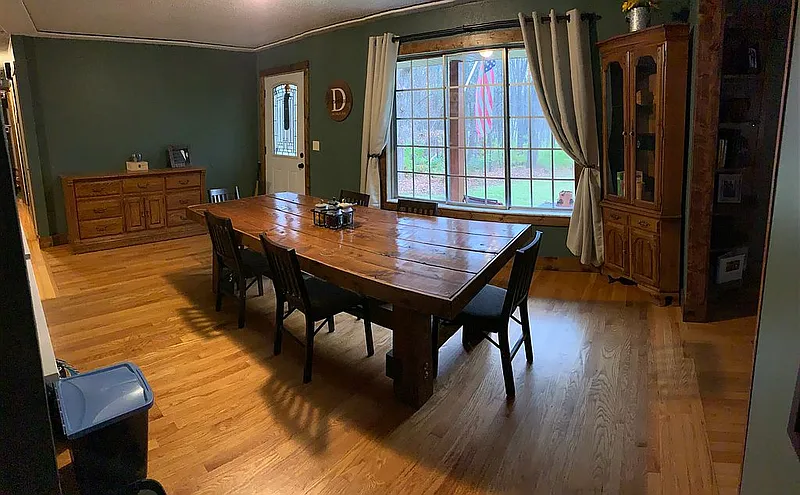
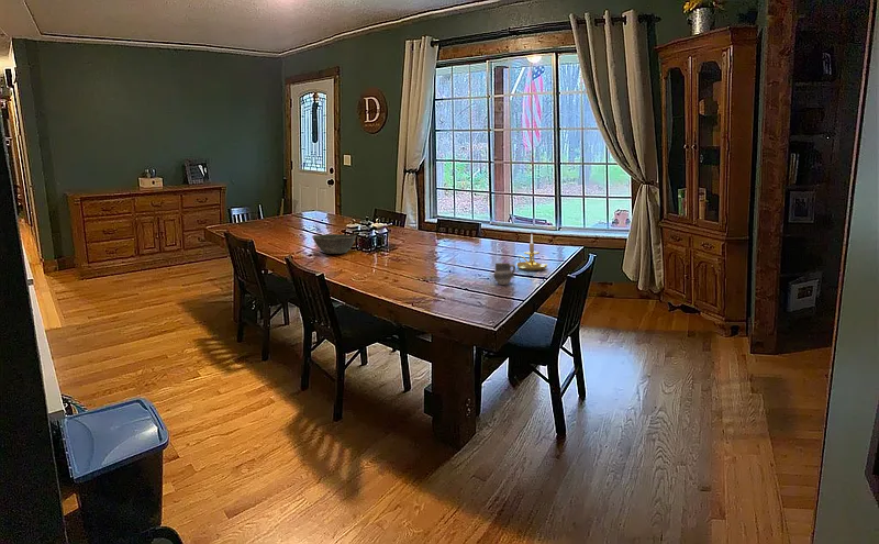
+ candle holder [515,234,548,271]
+ cup [492,262,516,286]
+ bowl [312,233,358,255]
